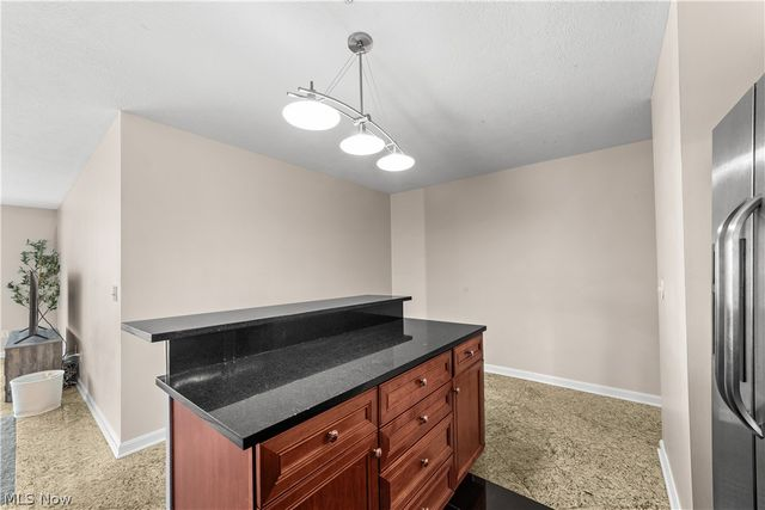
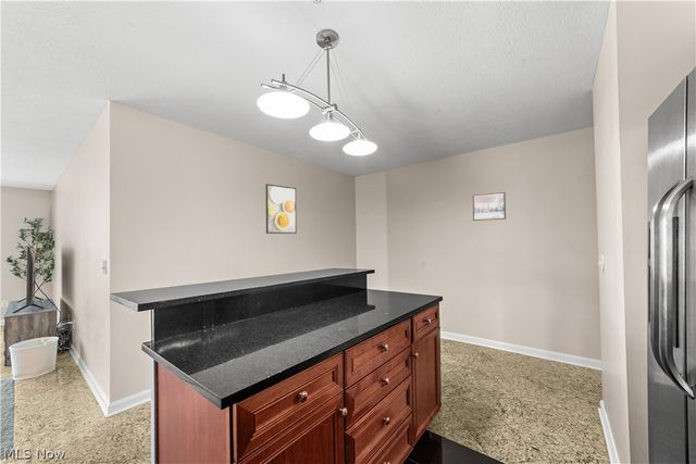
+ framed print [265,183,298,235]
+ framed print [472,191,507,222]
